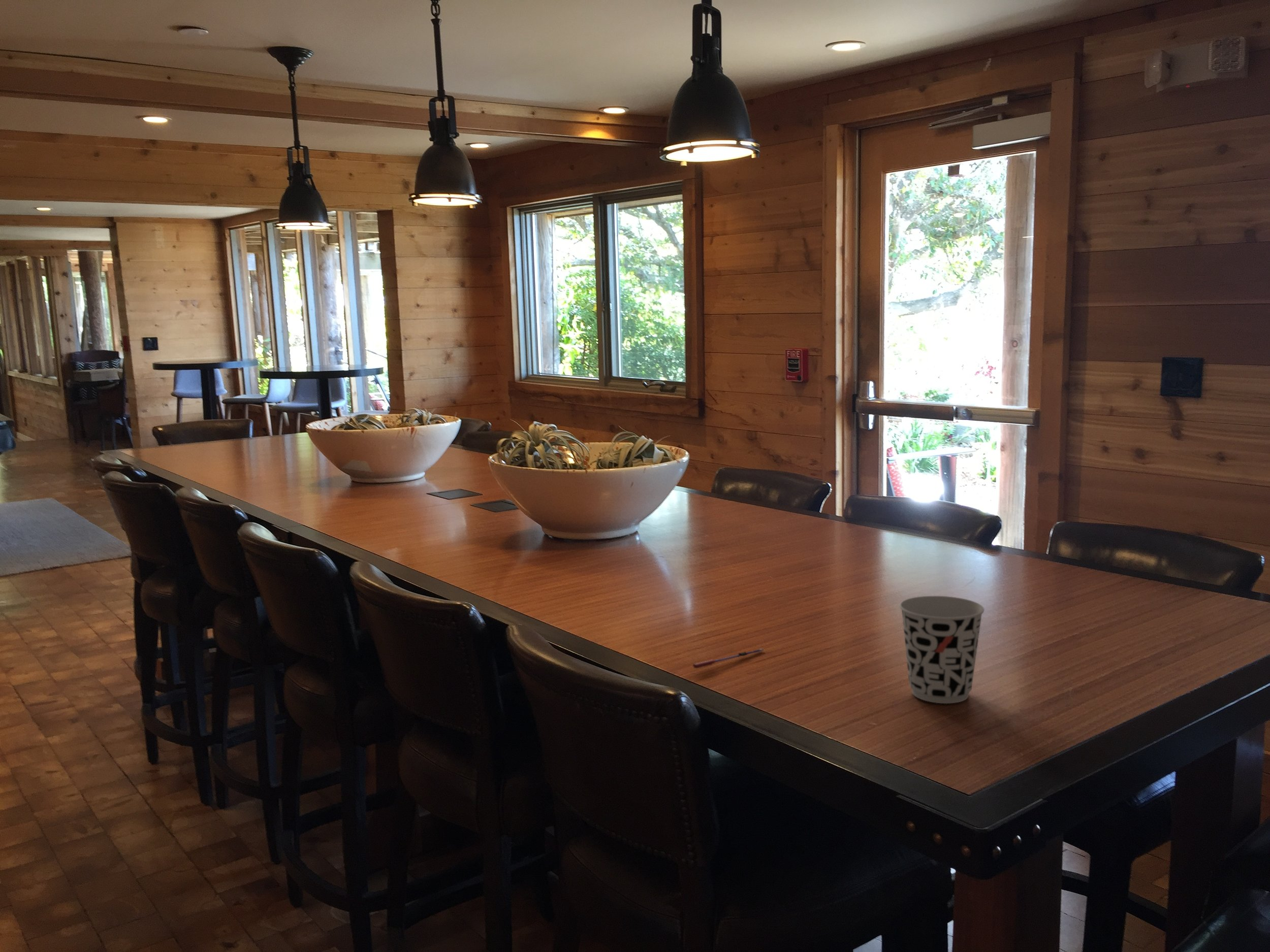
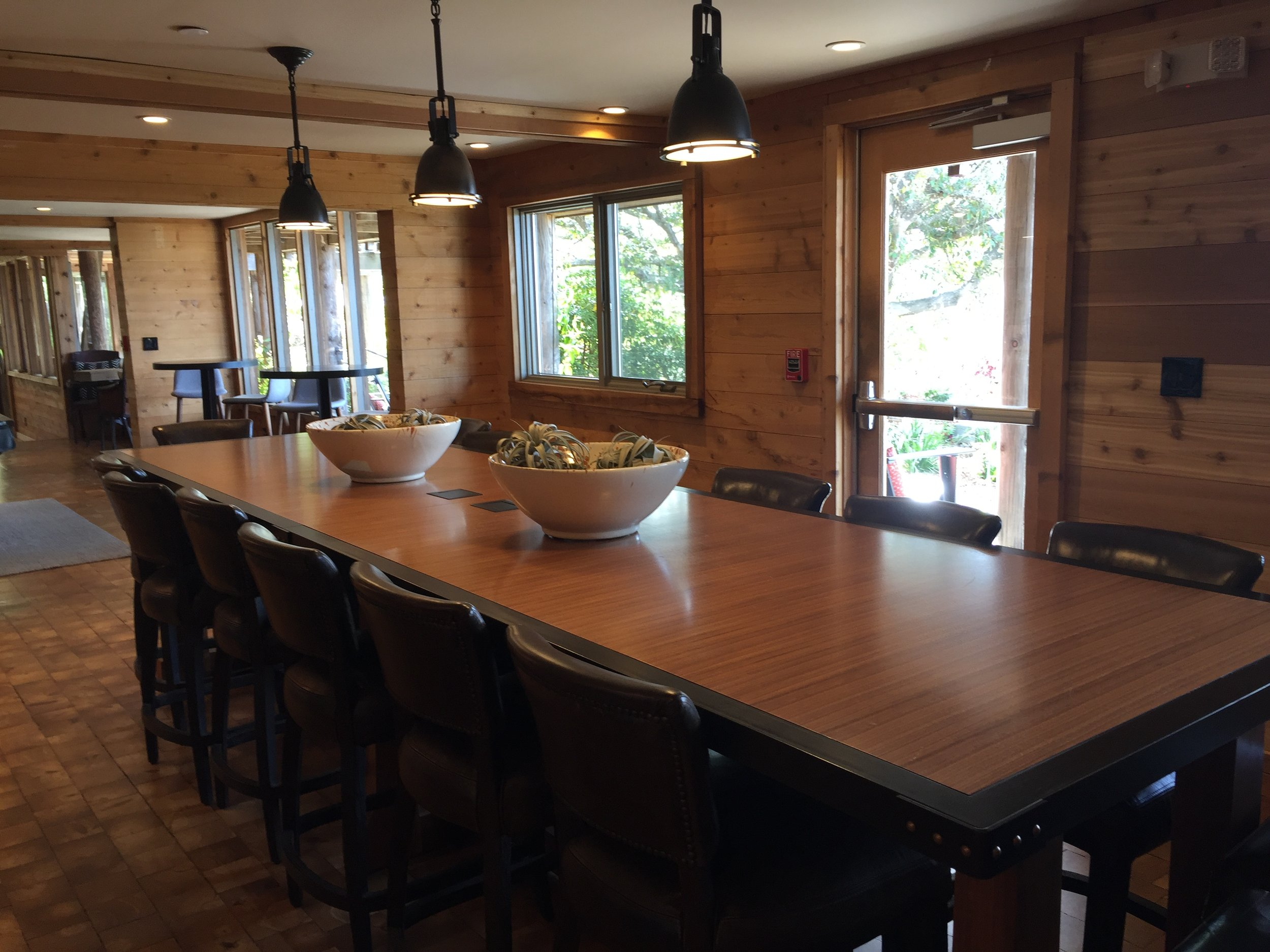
- pen [692,648,765,669]
- cup [899,596,985,704]
